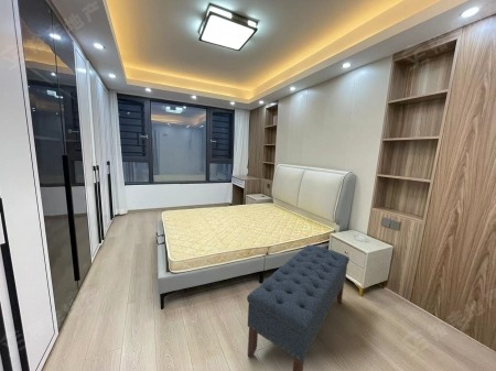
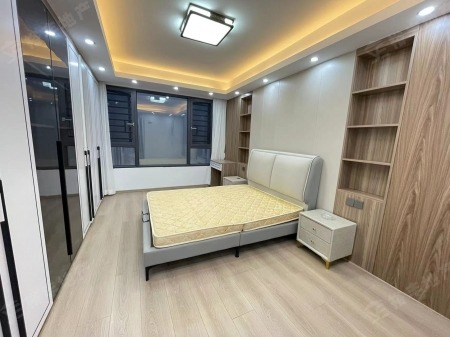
- bench [246,244,351,371]
